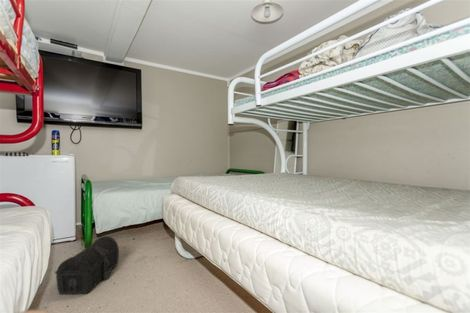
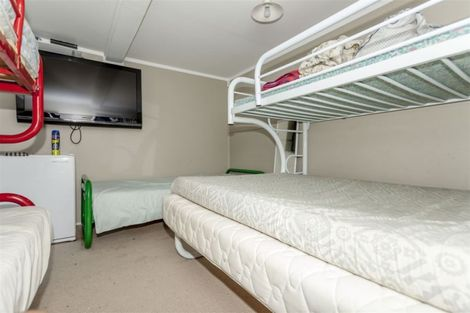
- treasure chest [54,235,120,296]
